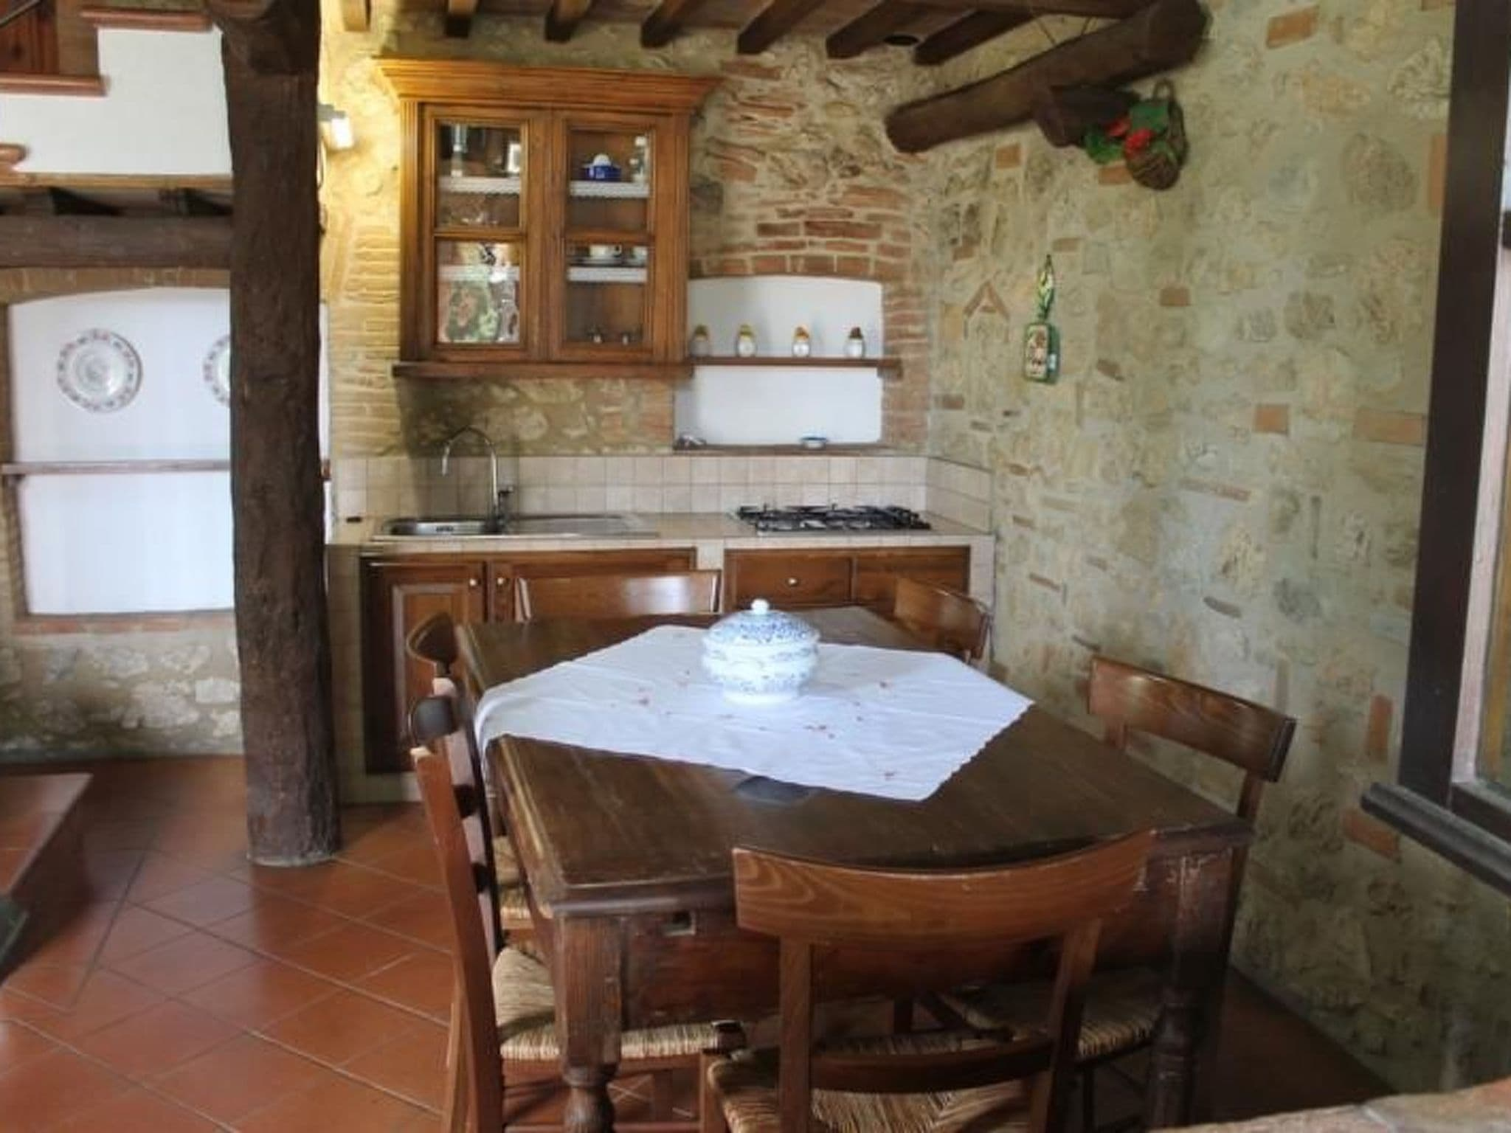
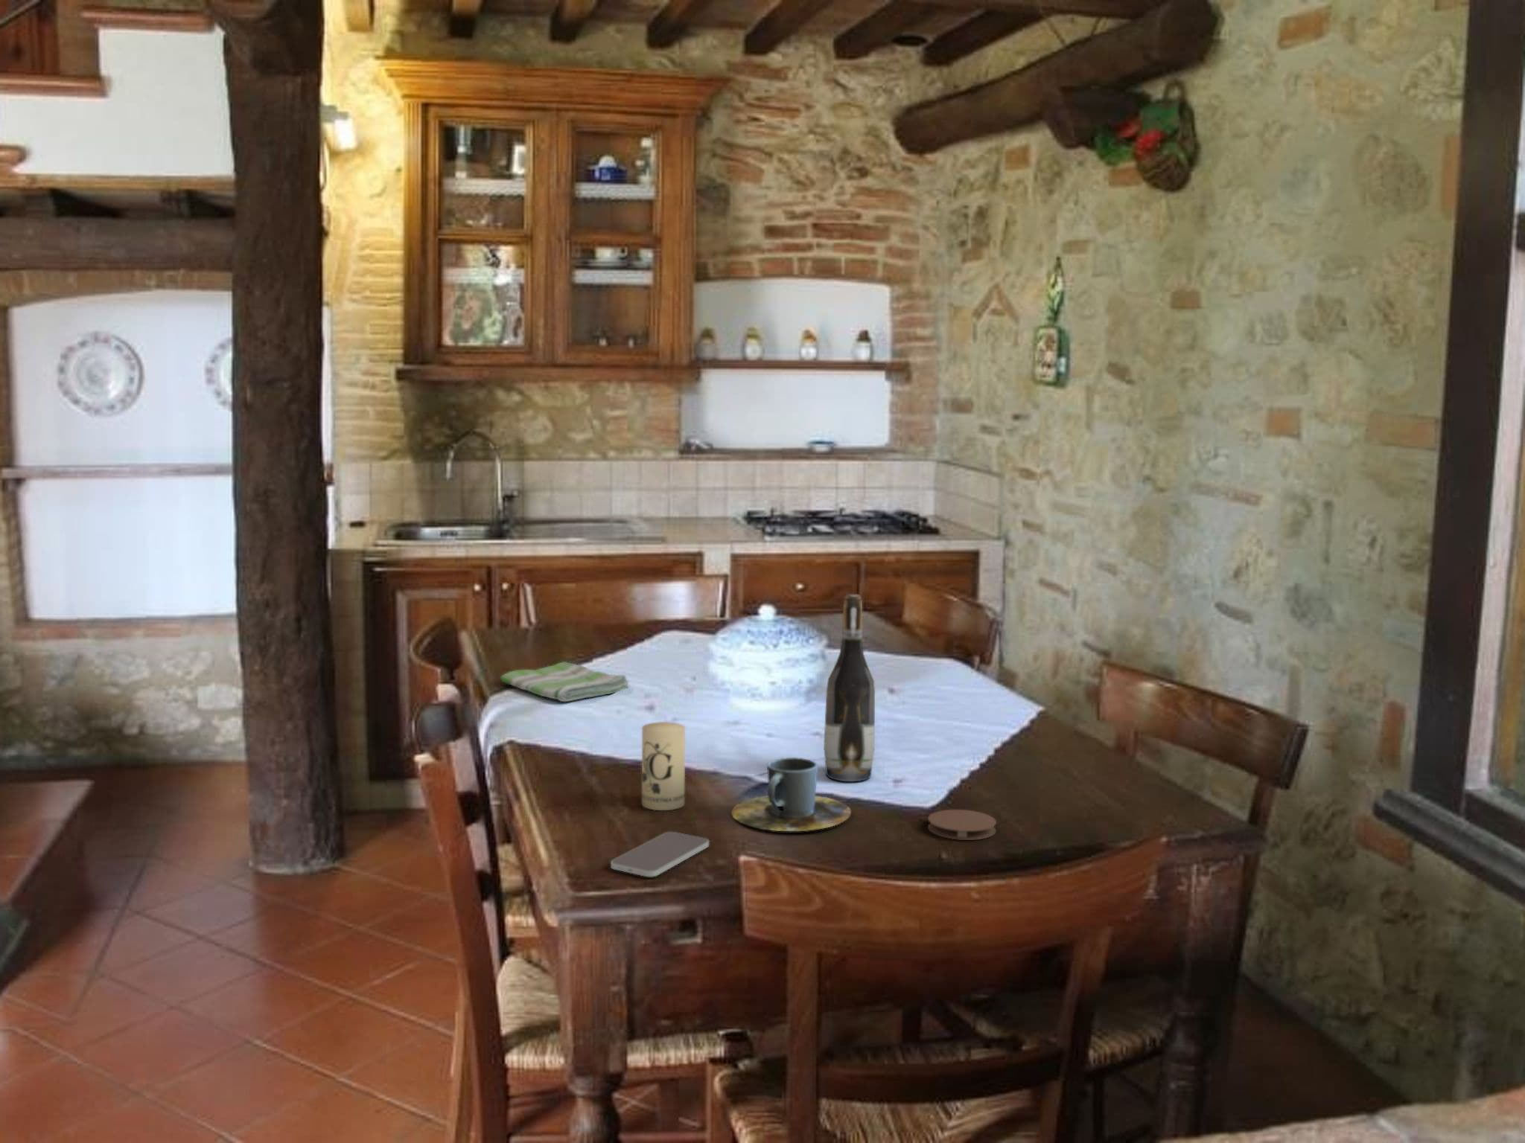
+ cup [730,756,851,832]
+ wine bottle [823,593,875,782]
+ smartphone [610,831,710,878]
+ dish towel [500,660,630,702]
+ candle [641,722,686,812]
+ coaster [927,809,997,840]
